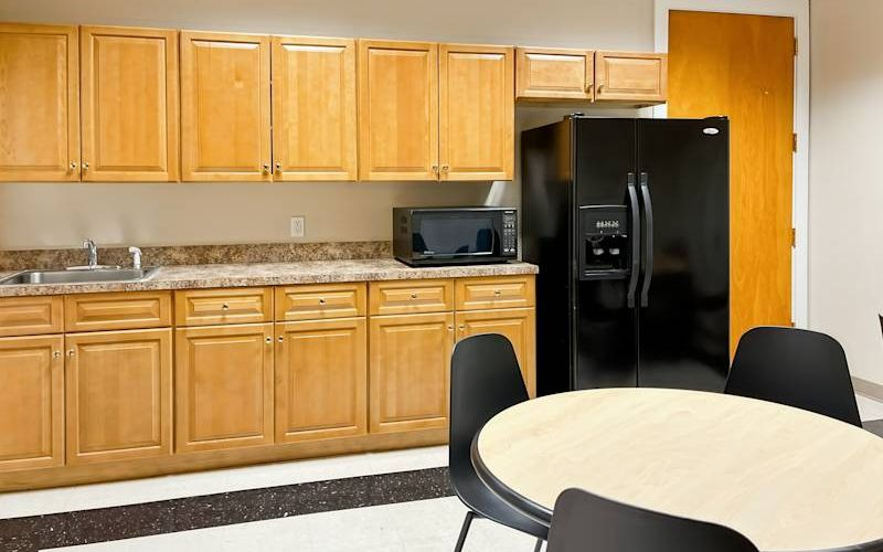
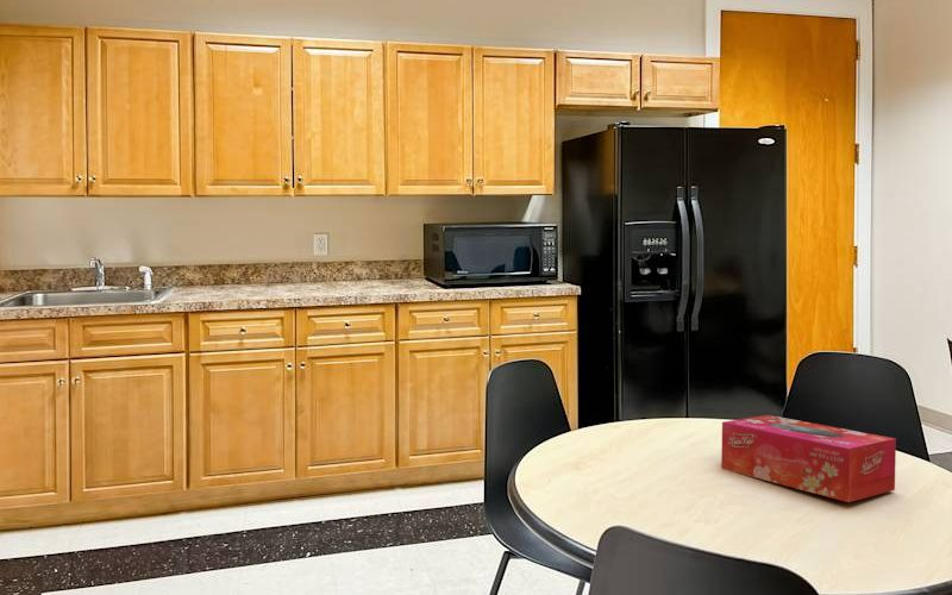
+ tissue box [720,414,897,503]
